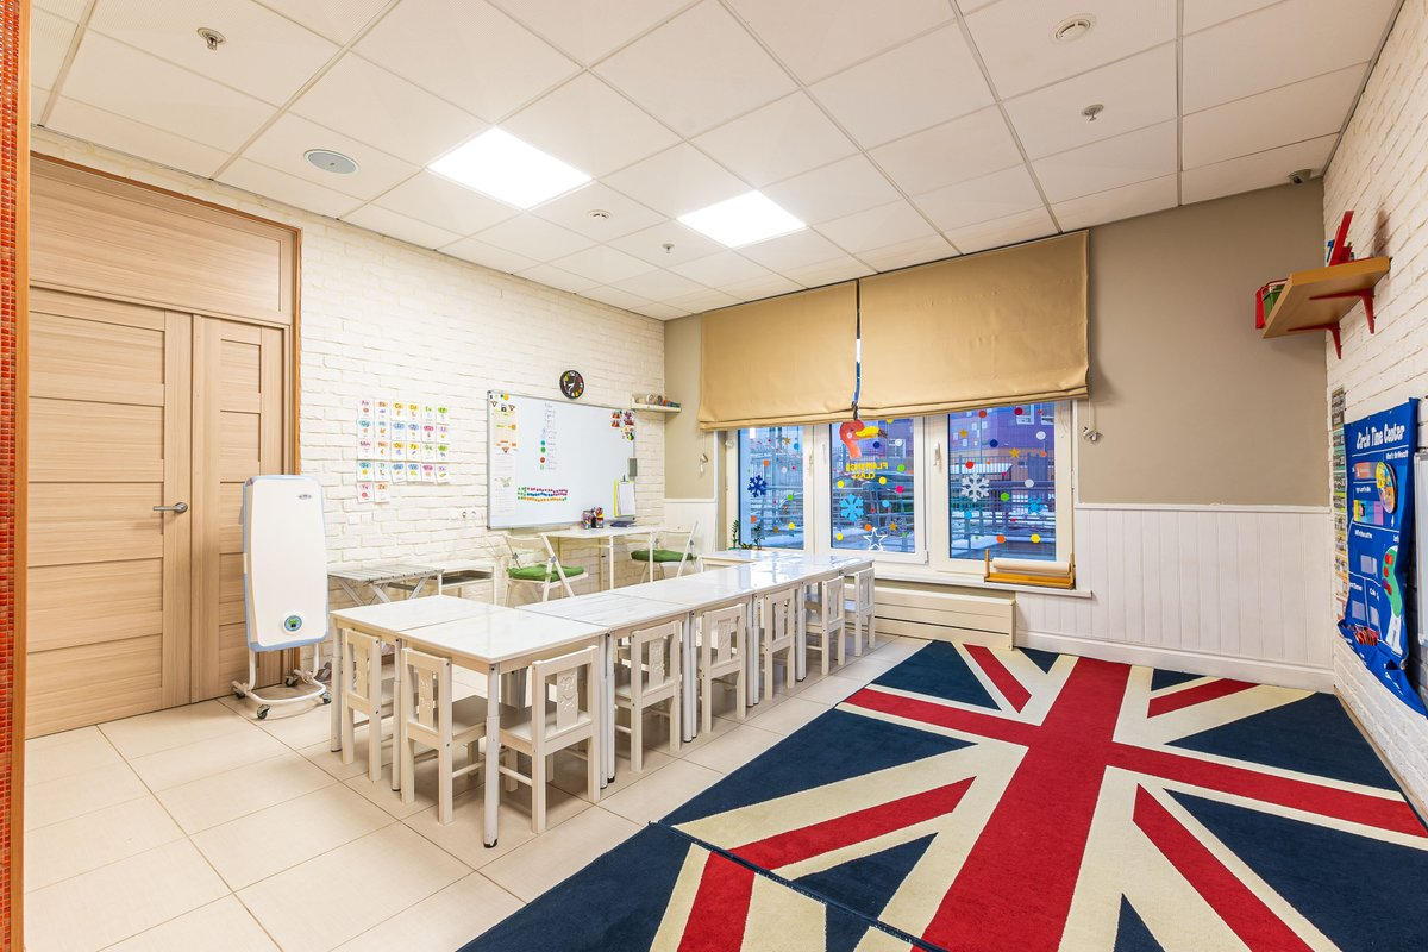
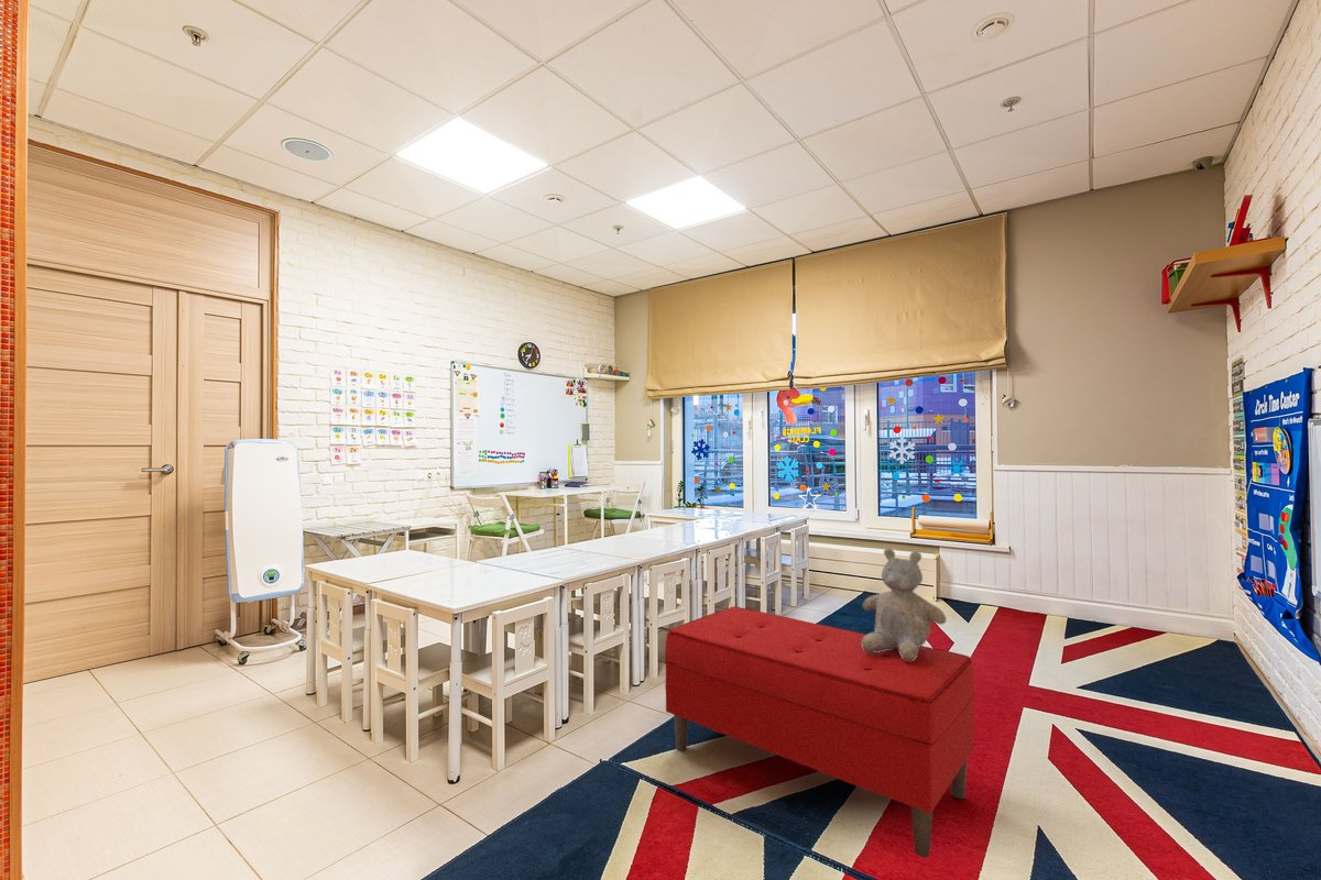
+ bench [664,606,975,858]
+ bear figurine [862,547,948,662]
